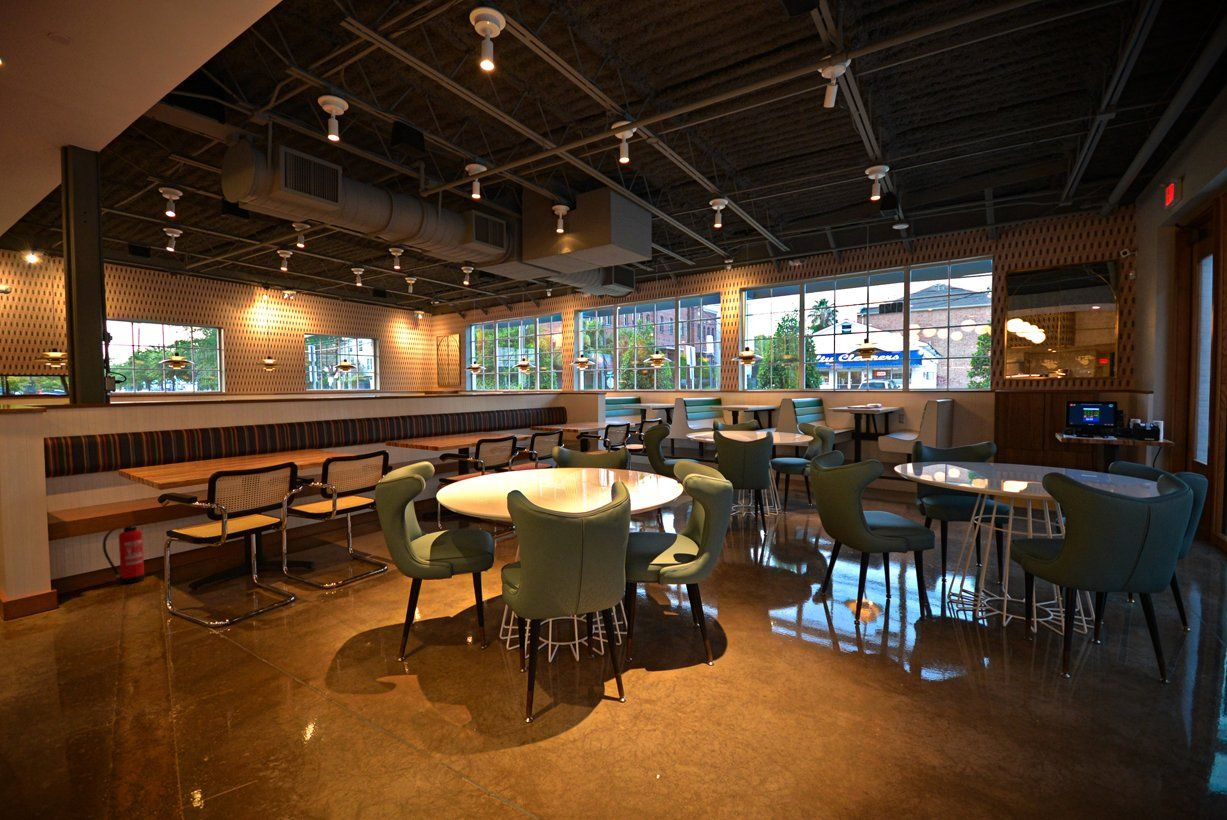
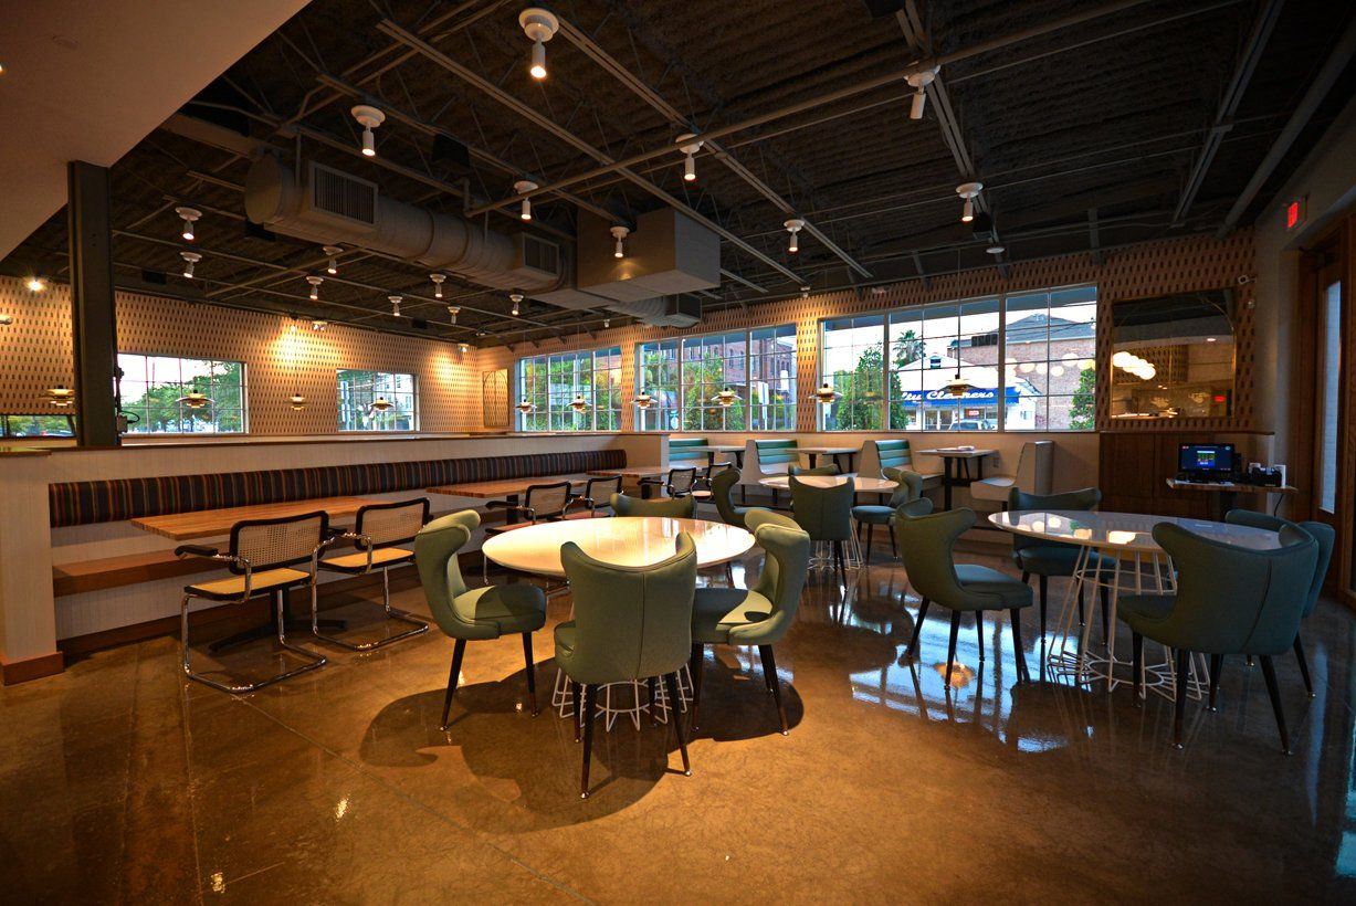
- fire extinguisher [102,525,146,585]
